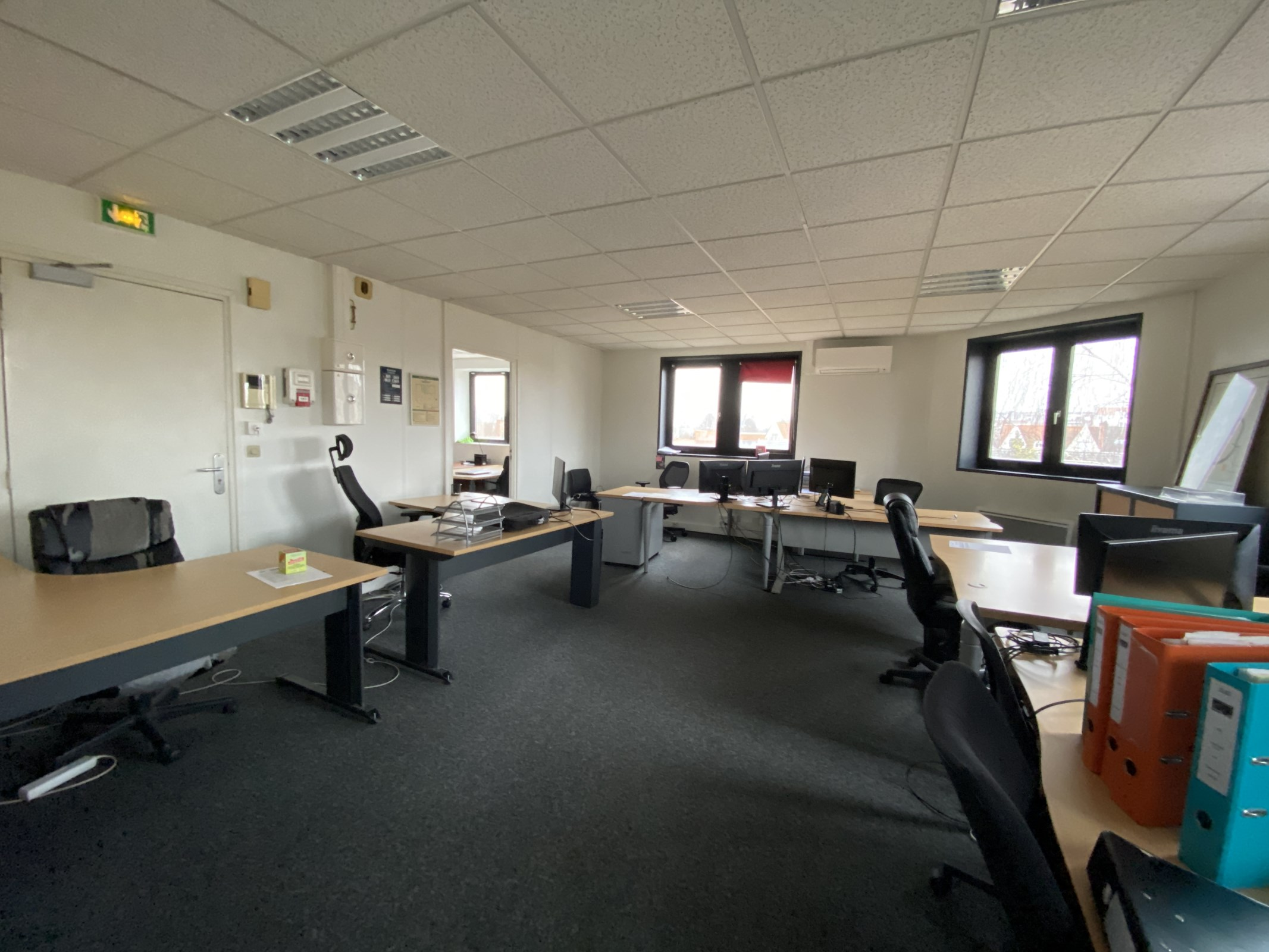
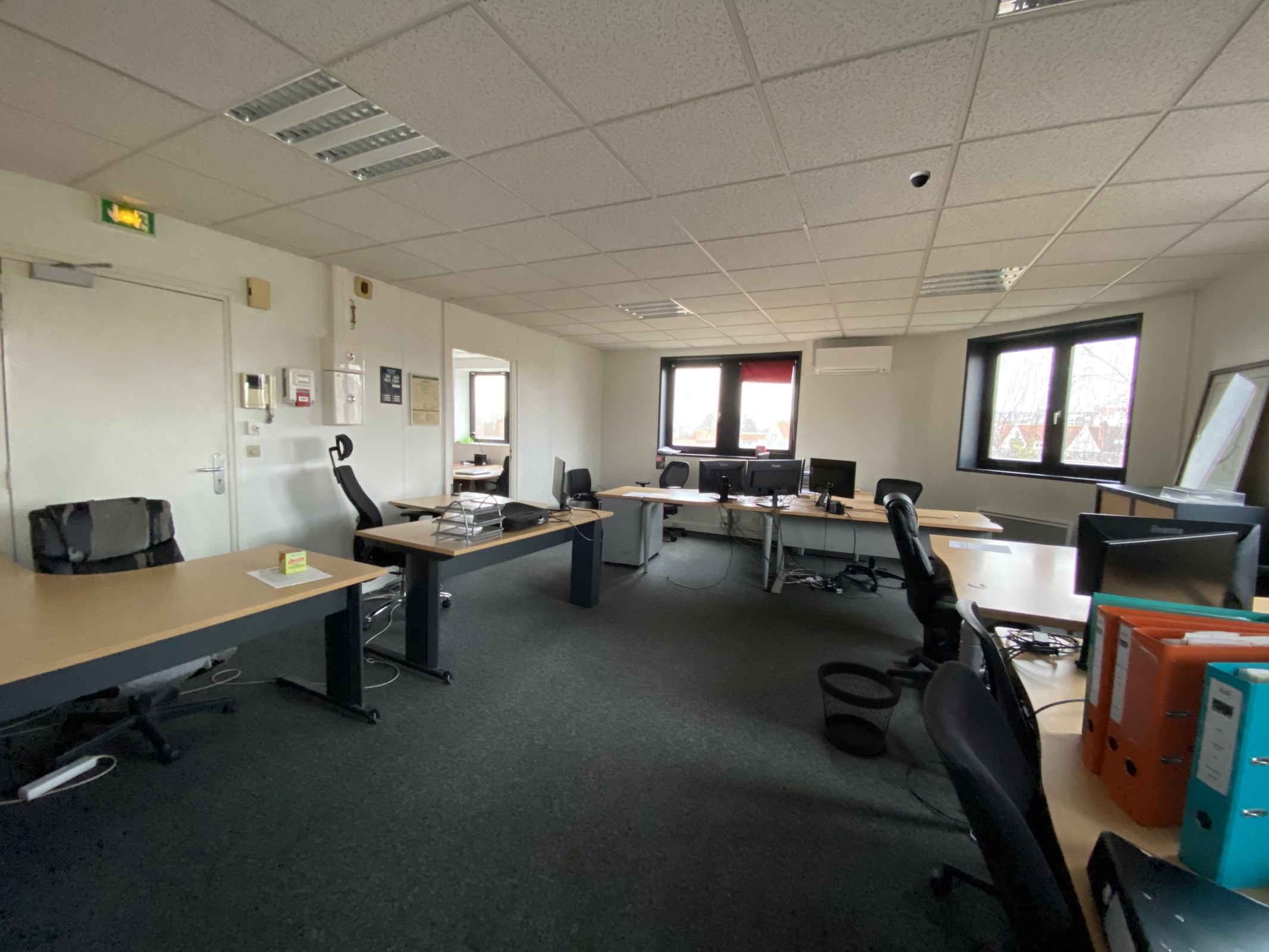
+ dome security camera [909,170,931,188]
+ wastebasket [817,660,903,756]
